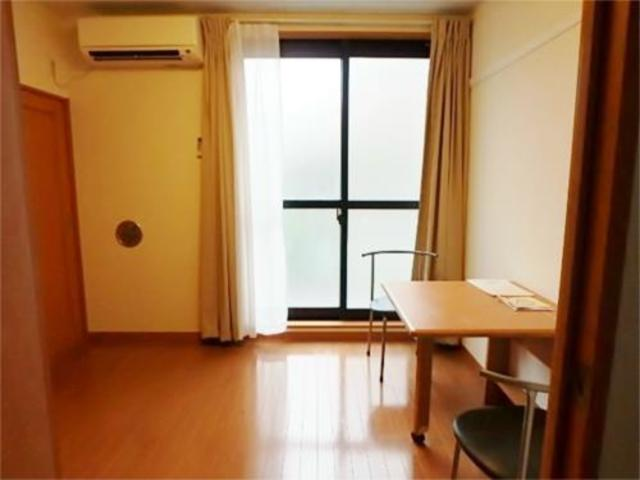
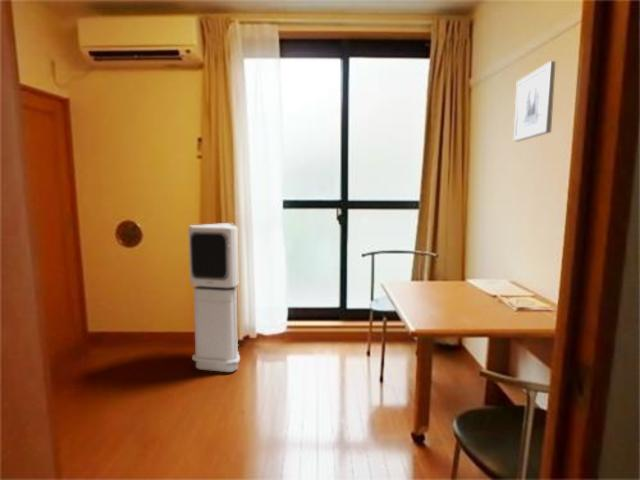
+ wall art [513,60,557,143]
+ air purifier [187,222,241,373]
